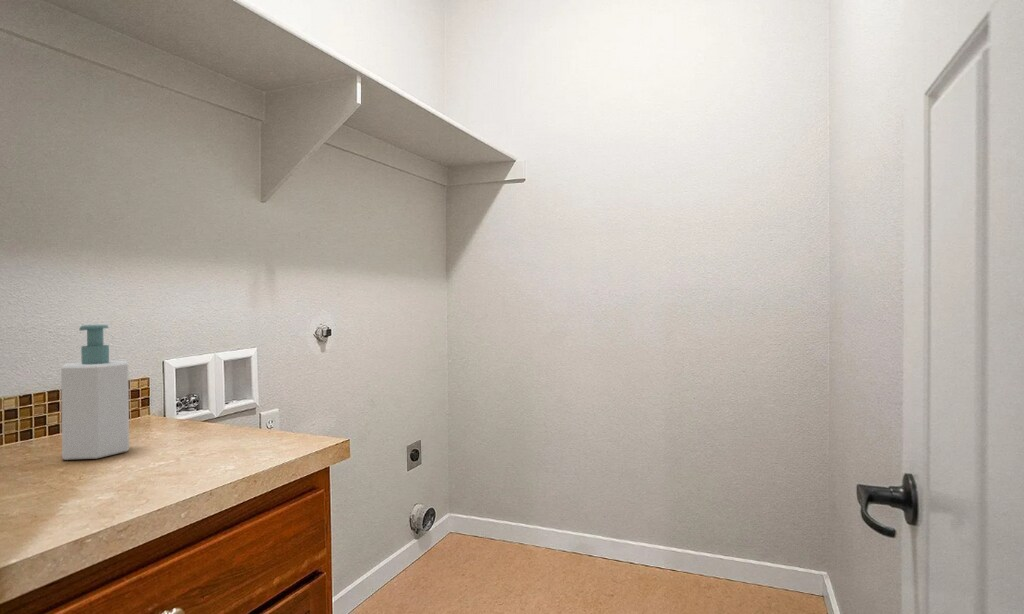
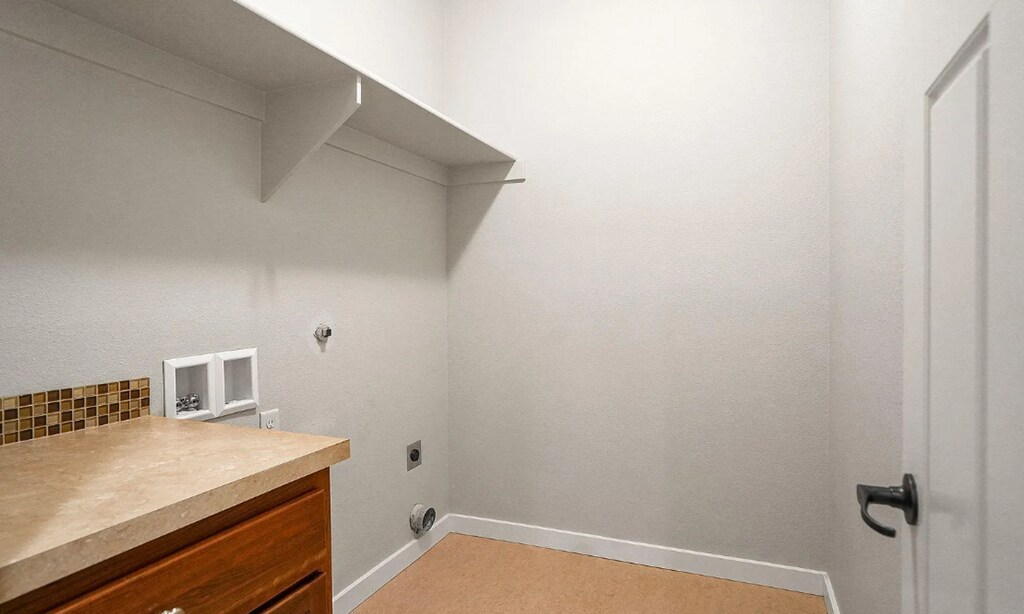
- soap bottle [60,324,130,461]
